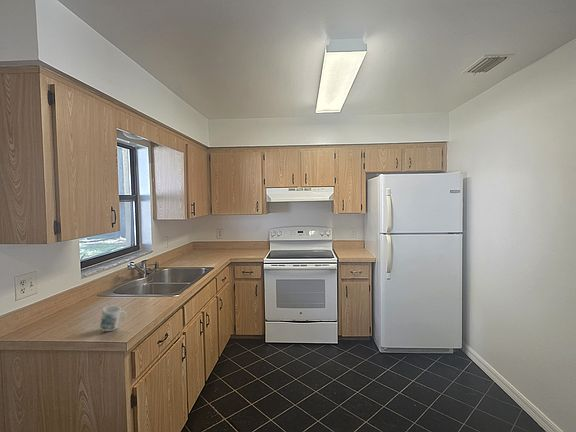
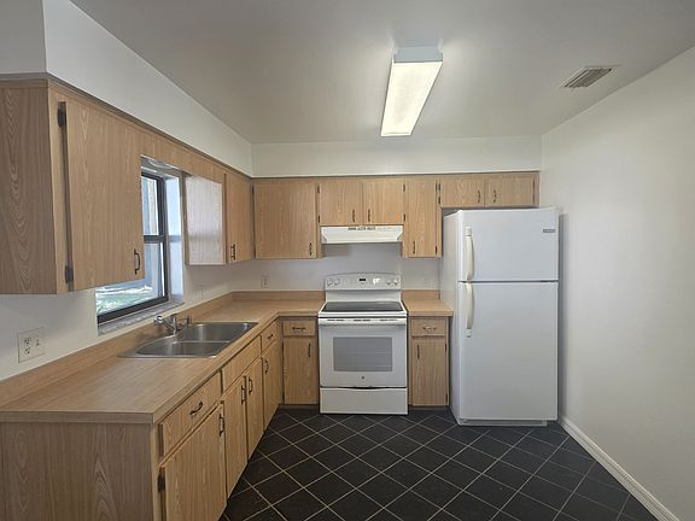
- mug [99,305,127,332]
